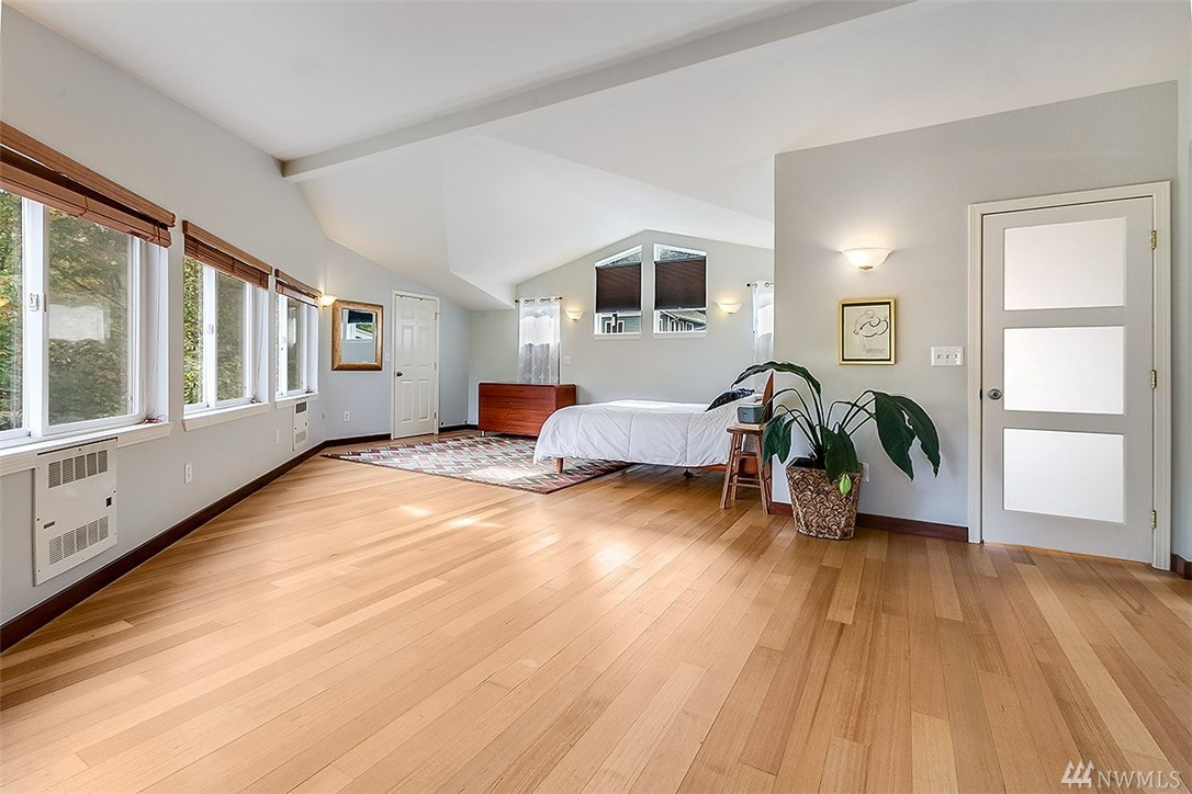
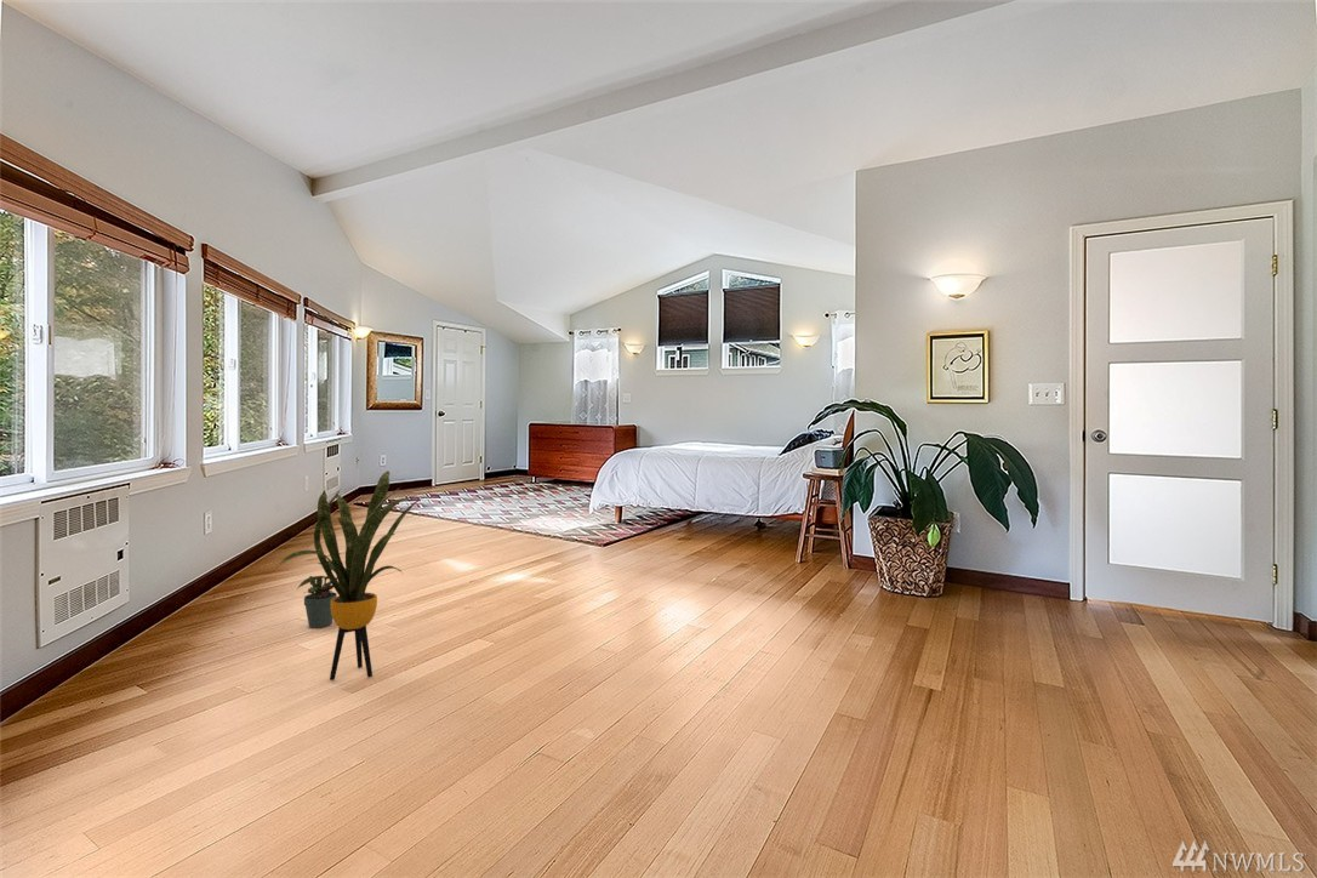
+ potted plant [303,575,338,629]
+ house plant [276,471,429,682]
